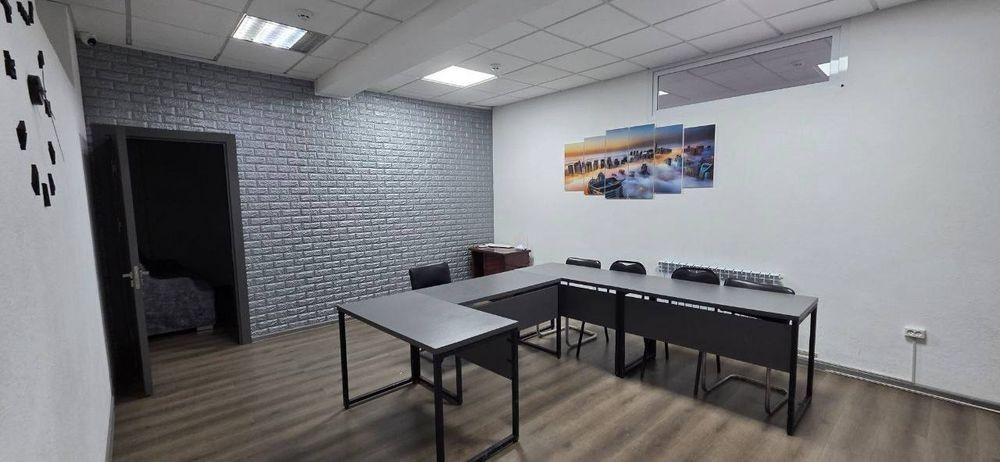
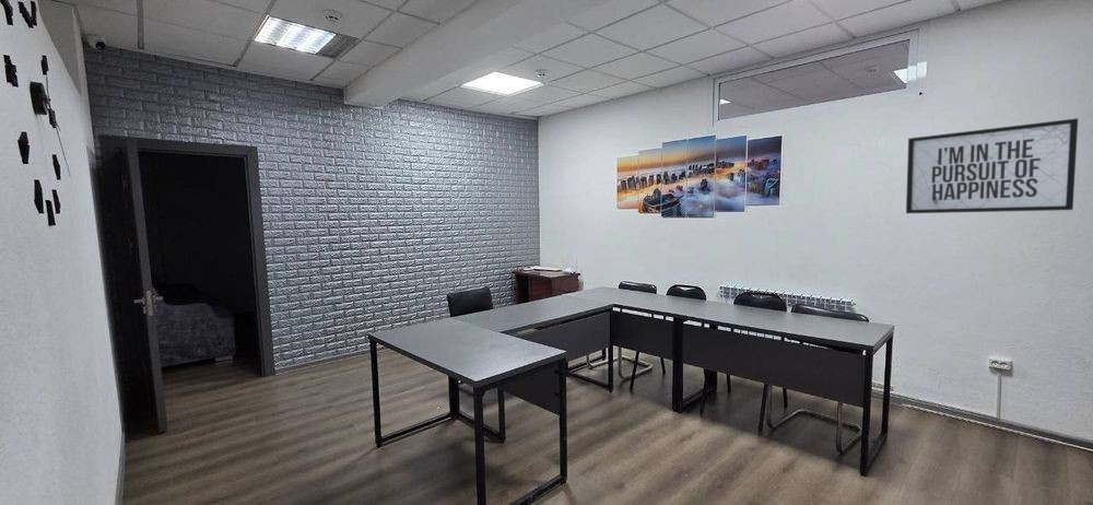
+ mirror [905,117,1079,214]
